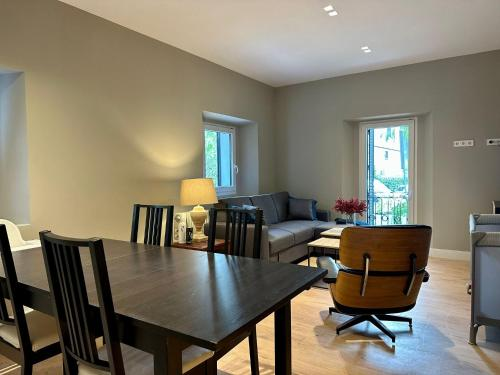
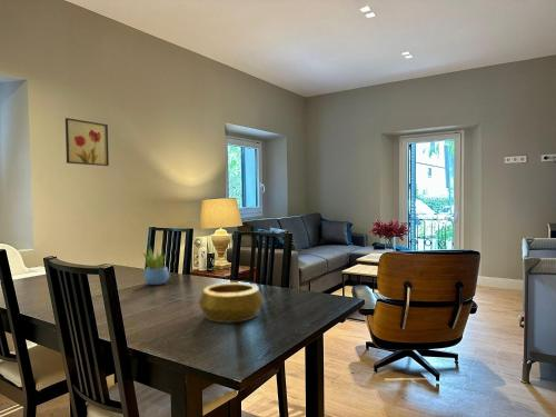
+ decorative bowl [198,281,265,325]
+ wall art [64,117,110,167]
+ succulent plant [140,246,170,286]
